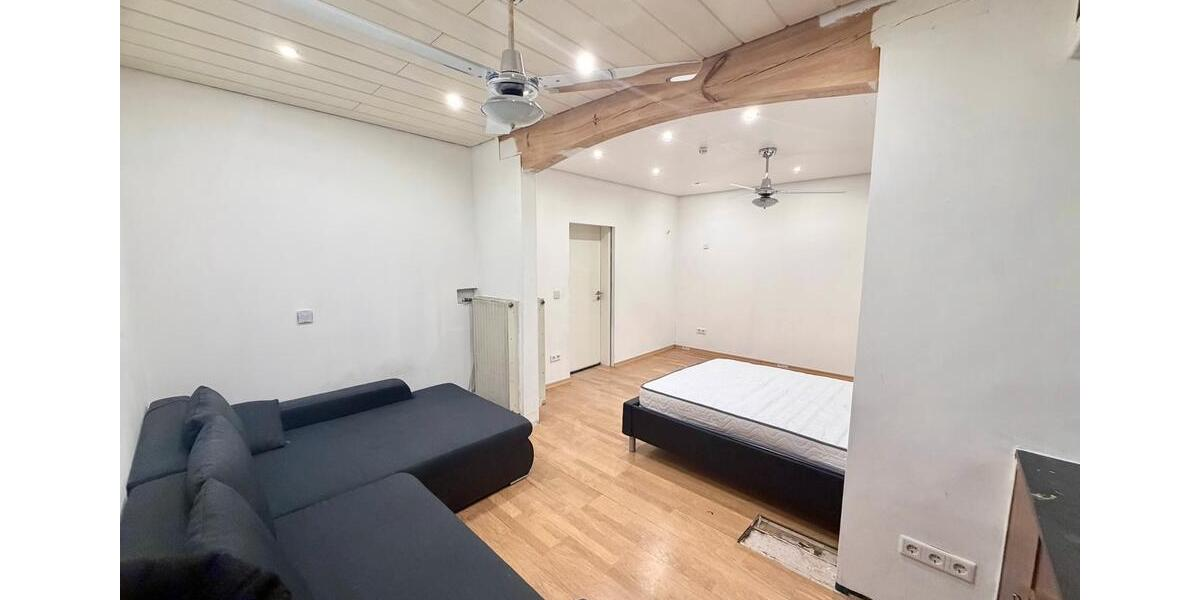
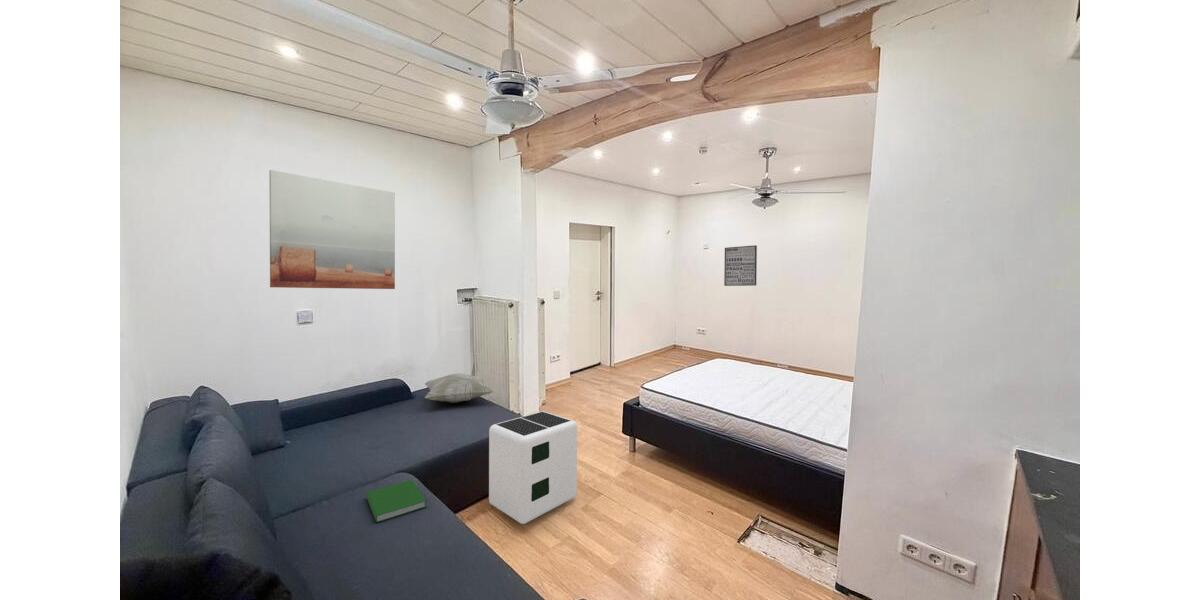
+ wall art [268,169,396,290]
+ hardcover book [365,479,427,523]
+ decorative pillow [424,373,493,404]
+ air purifier [488,410,578,525]
+ wall art [723,245,758,287]
